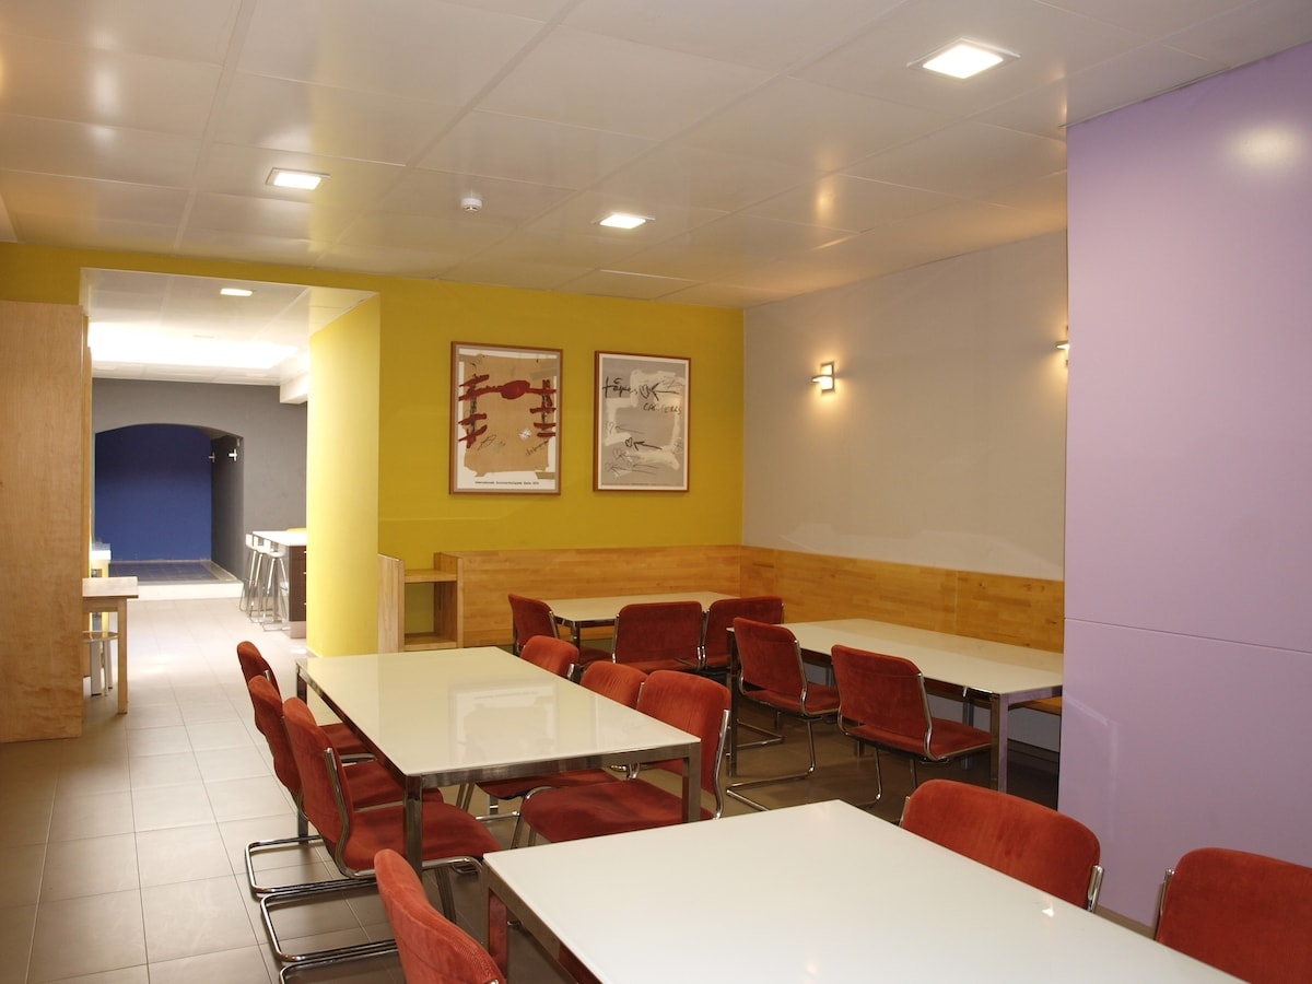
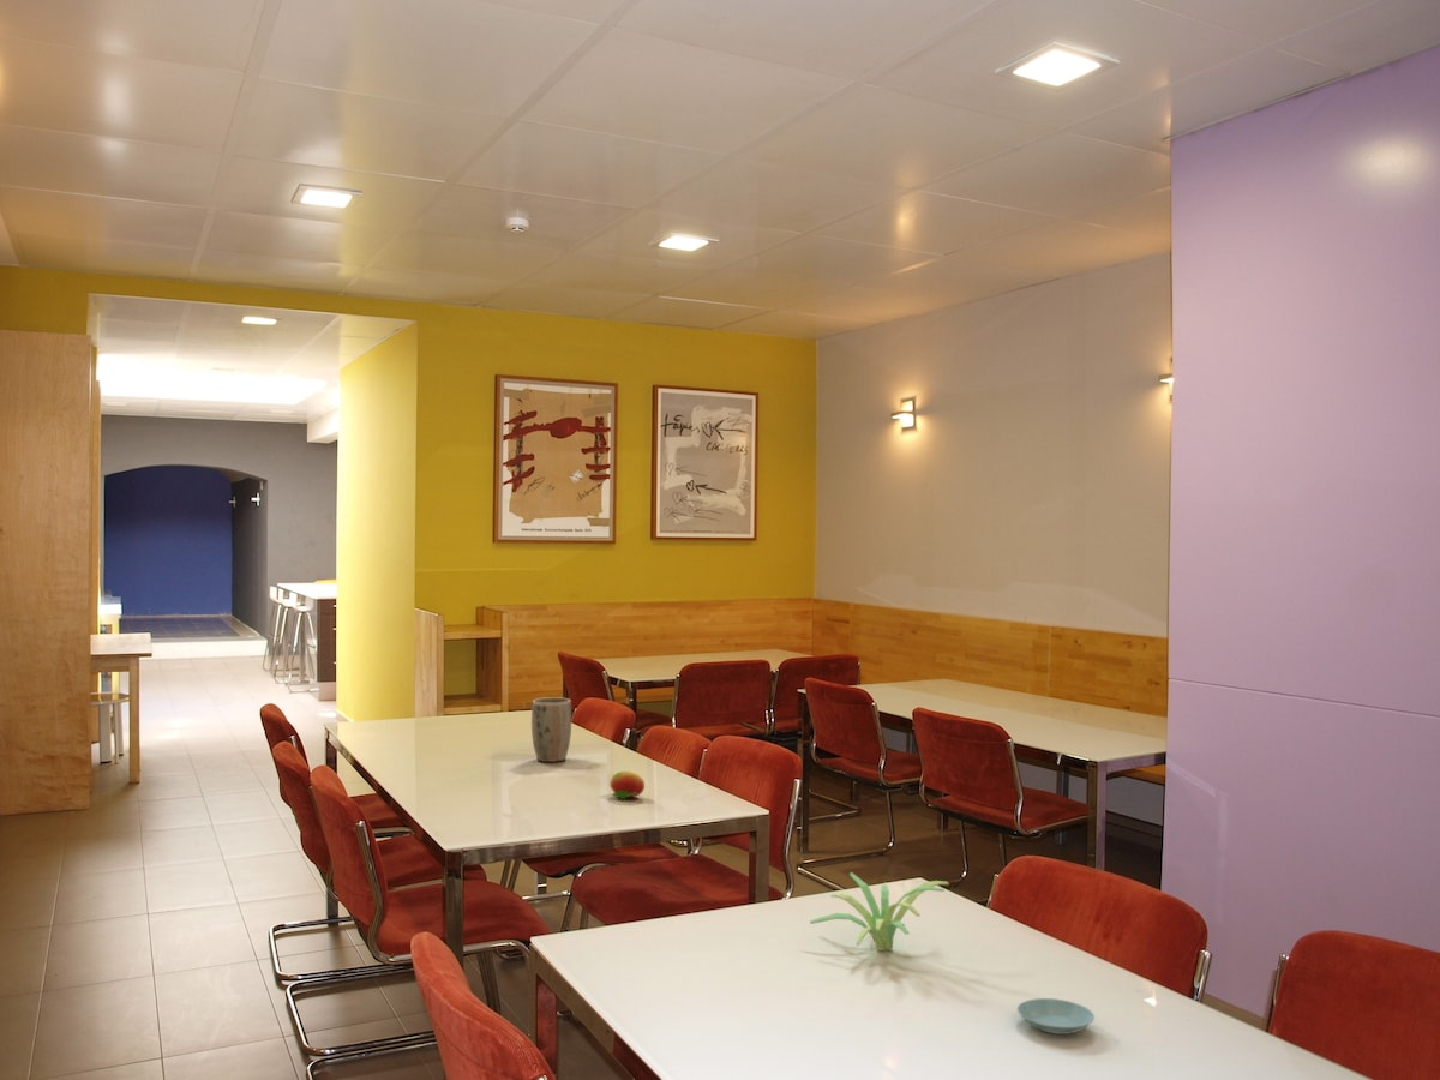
+ plant [809,871,950,952]
+ plant pot [530,696,572,763]
+ fruit [608,770,646,800]
+ saucer [1016,997,1096,1036]
